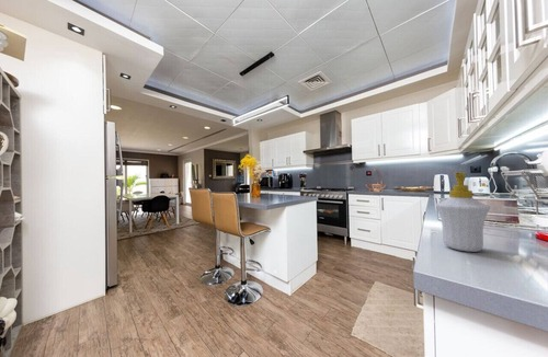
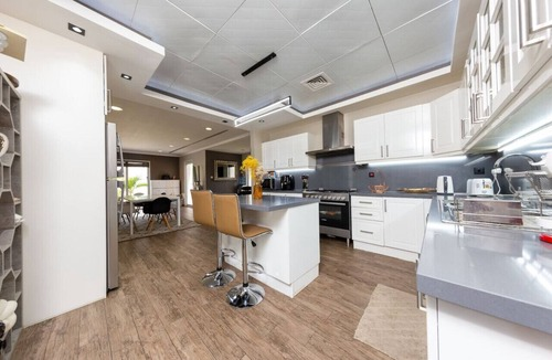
- soap bottle [435,171,491,253]
